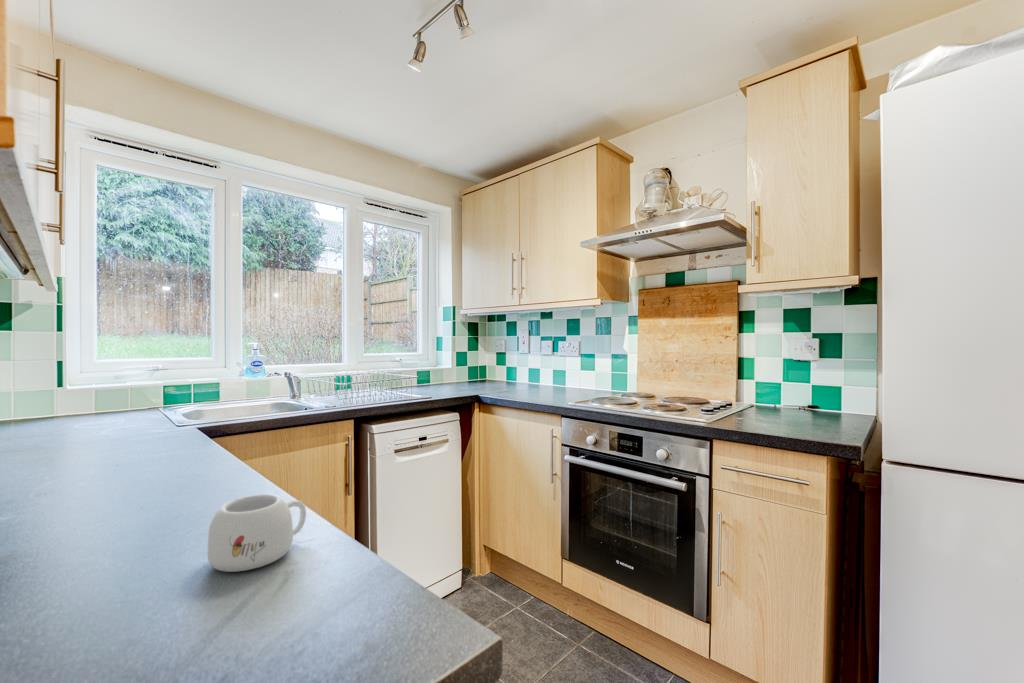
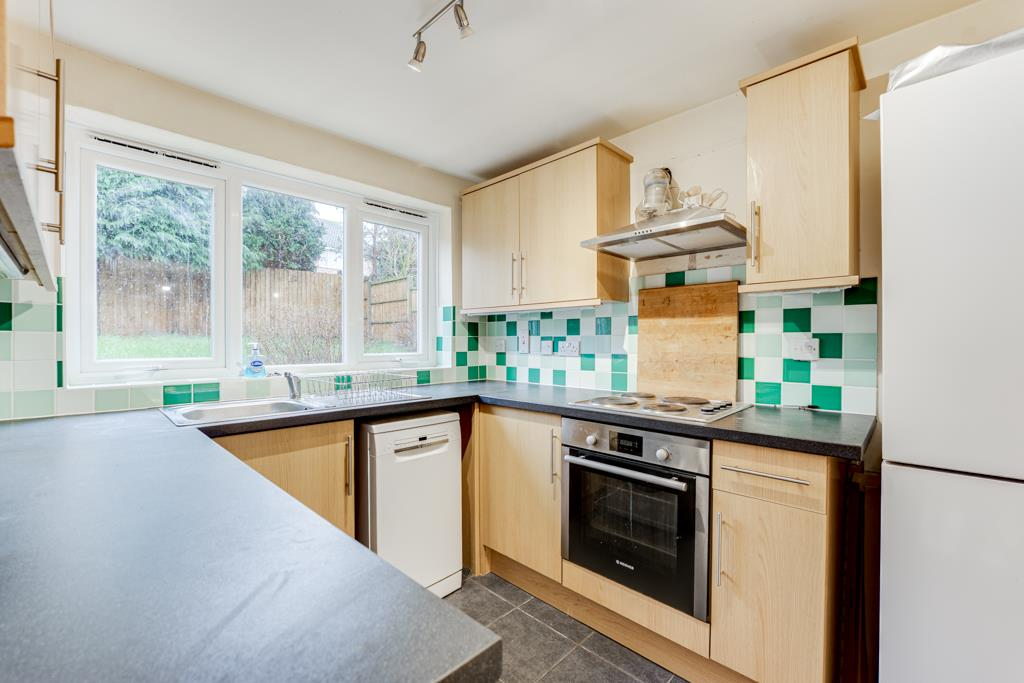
- mug [207,493,307,573]
